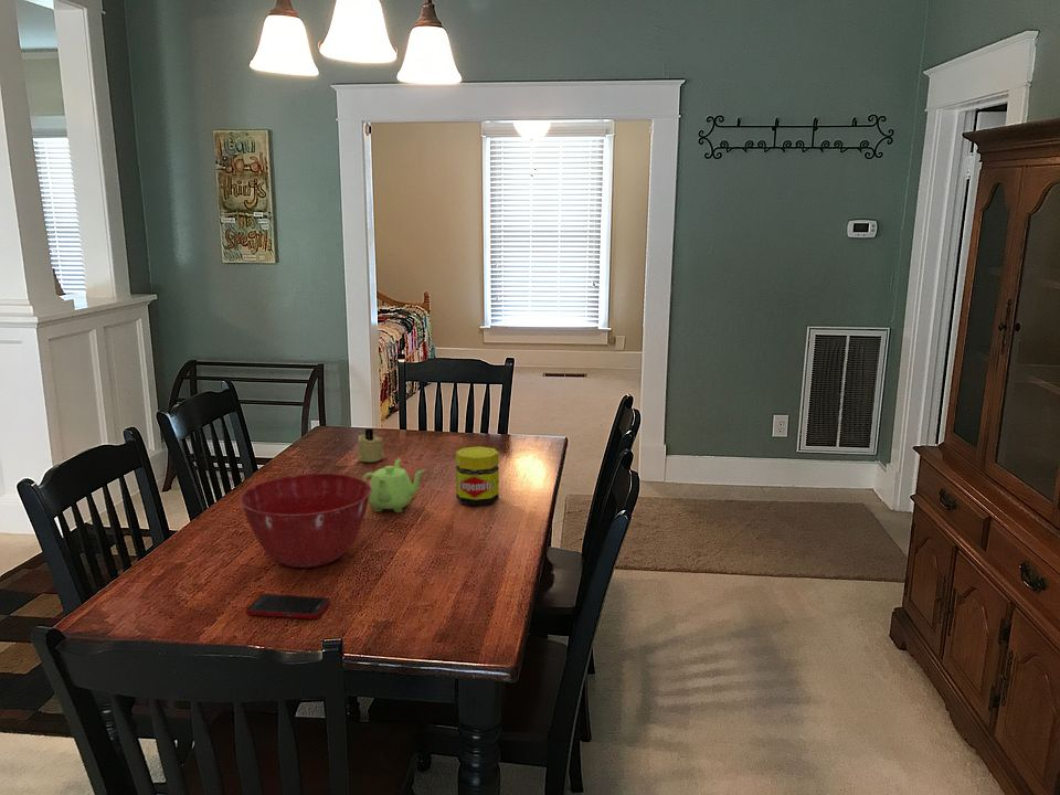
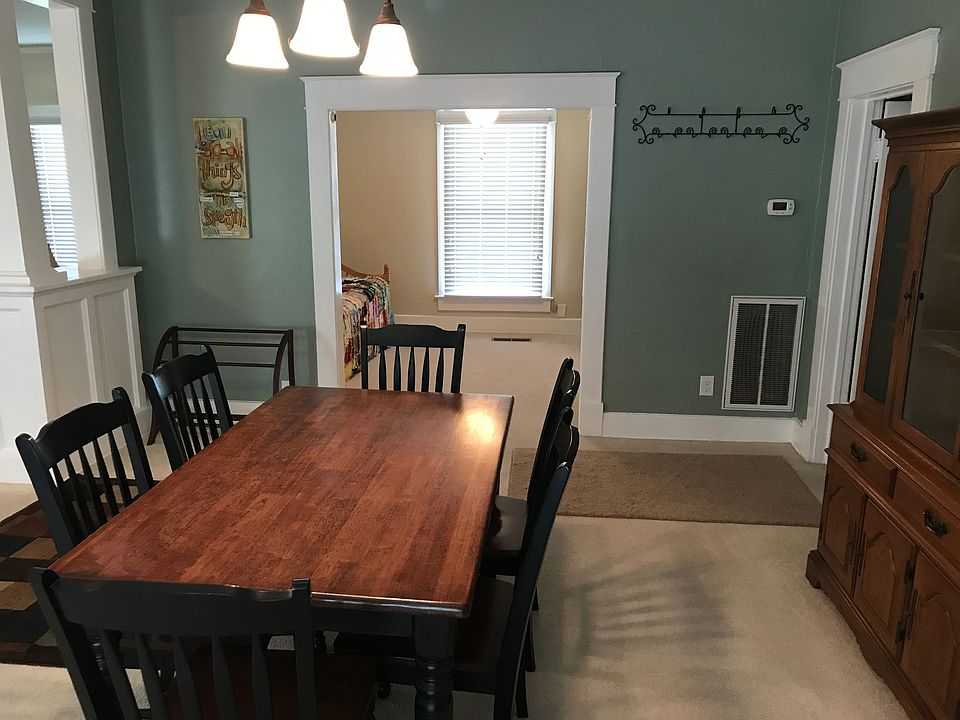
- jar [455,446,500,507]
- mixing bowl [239,473,372,569]
- cell phone [245,593,331,619]
- teapot [361,457,427,513]
- candle [357,427,385,464]
